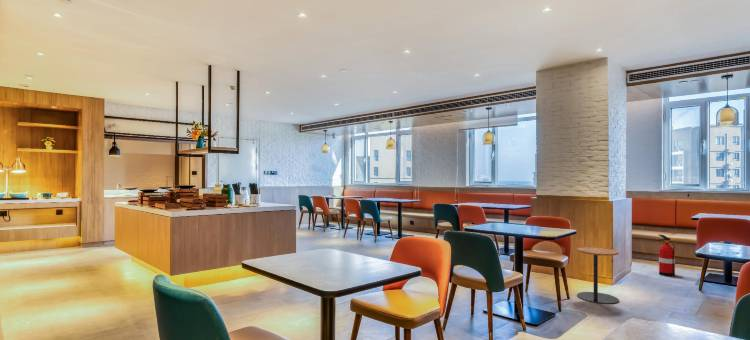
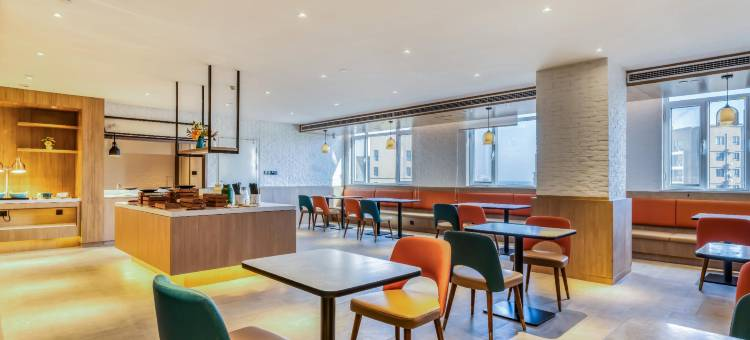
- fire extinguisher [656,234,676,277]
- side table [576,246,620,305]
